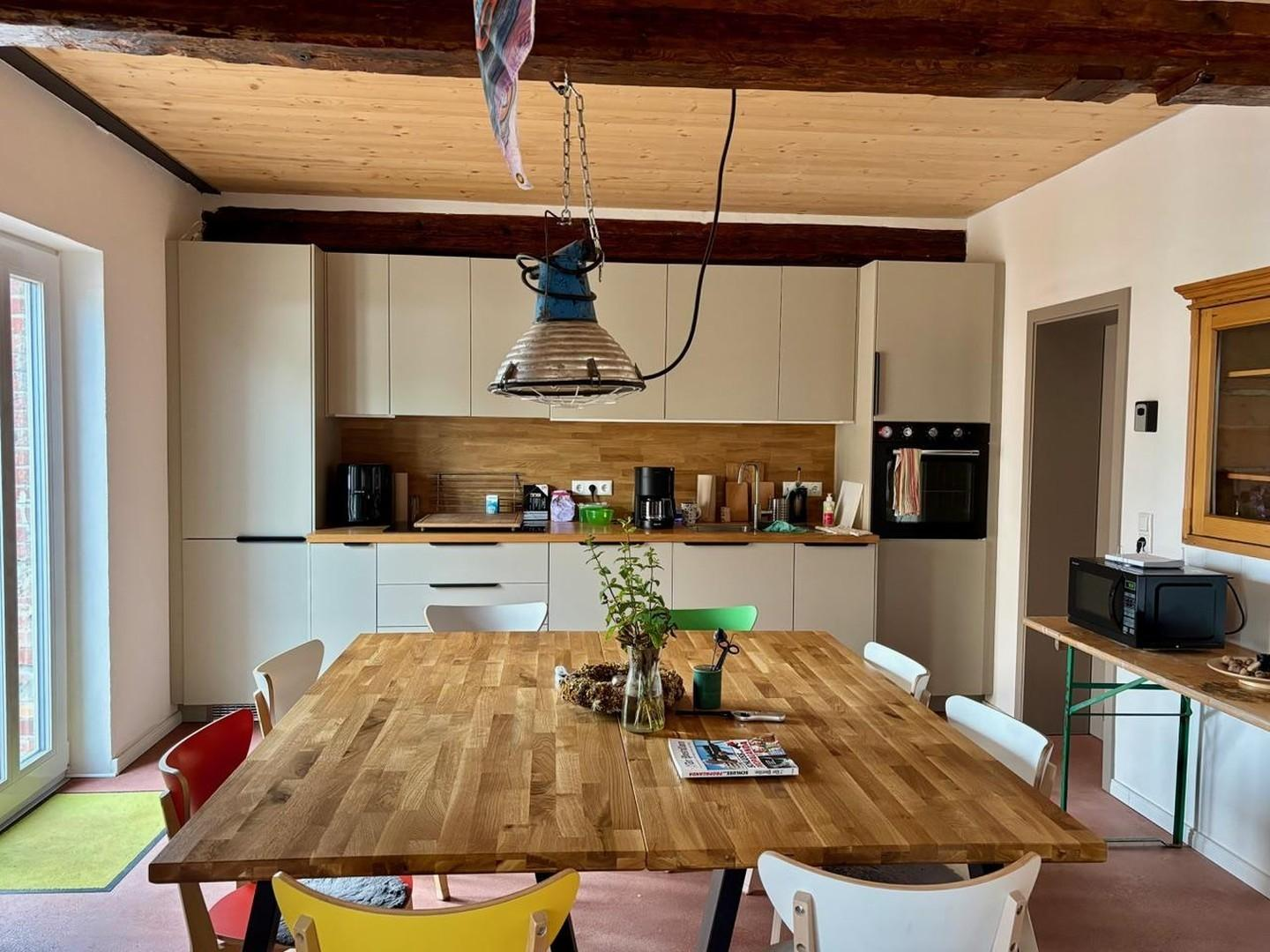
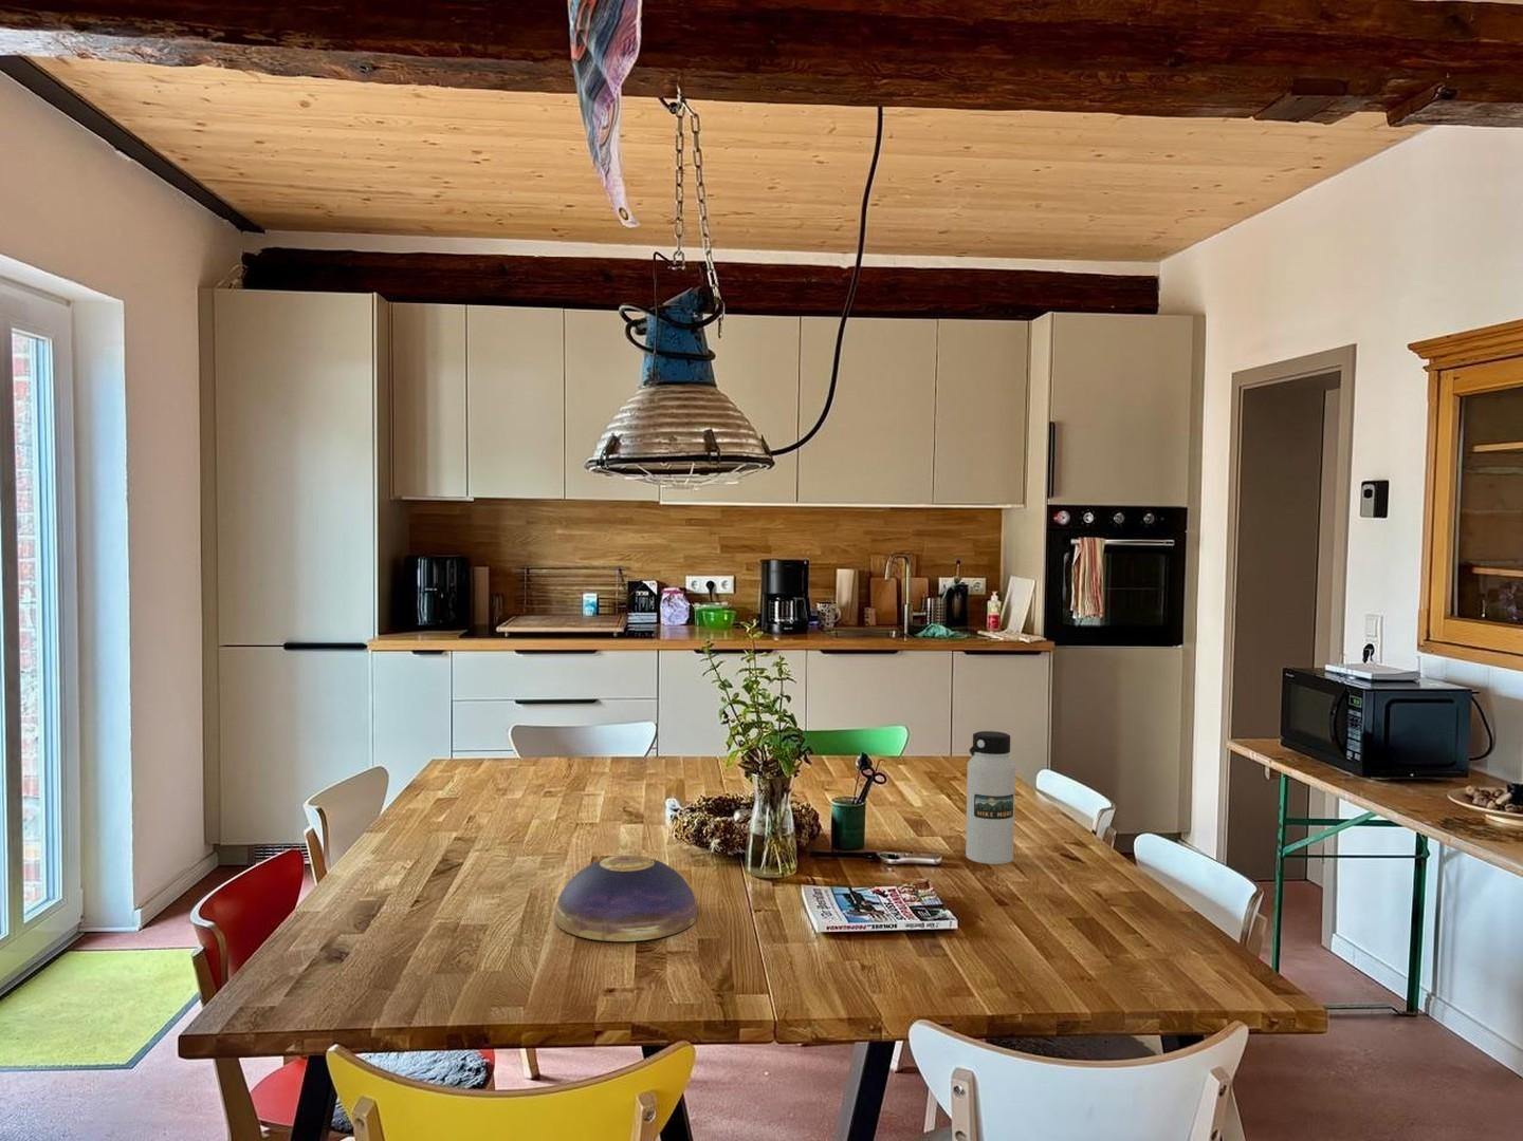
+ water bottle [964,730,1017,865]
+ decorative bowl [553,853,699,942]
